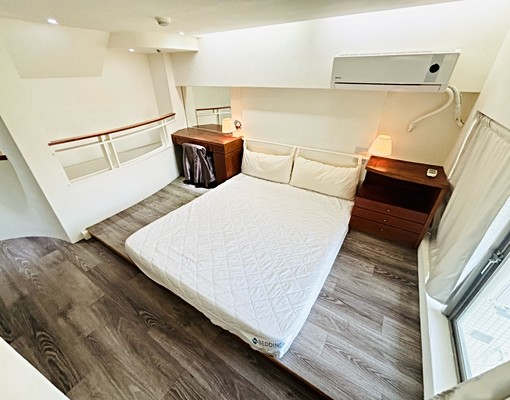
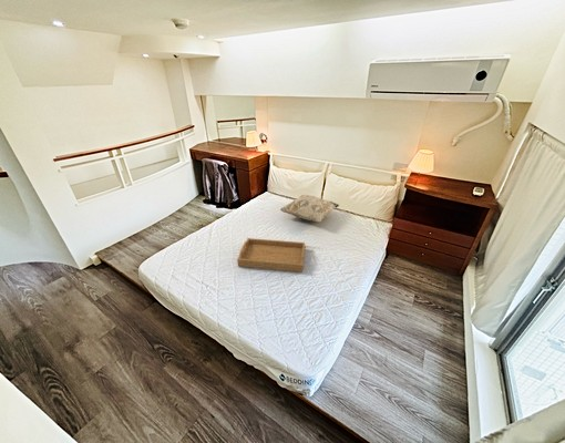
+ decorative pillow [279,194,340,224]
+ serving tray [236,237,306,274]
